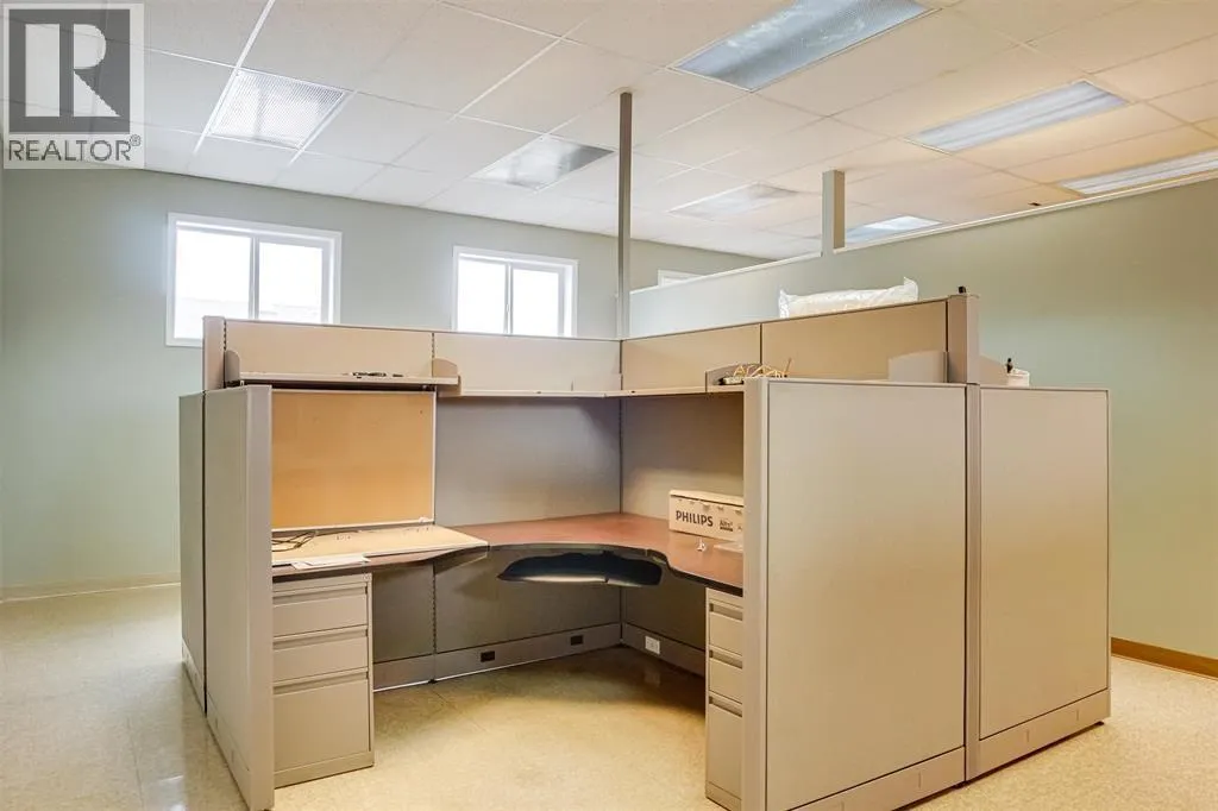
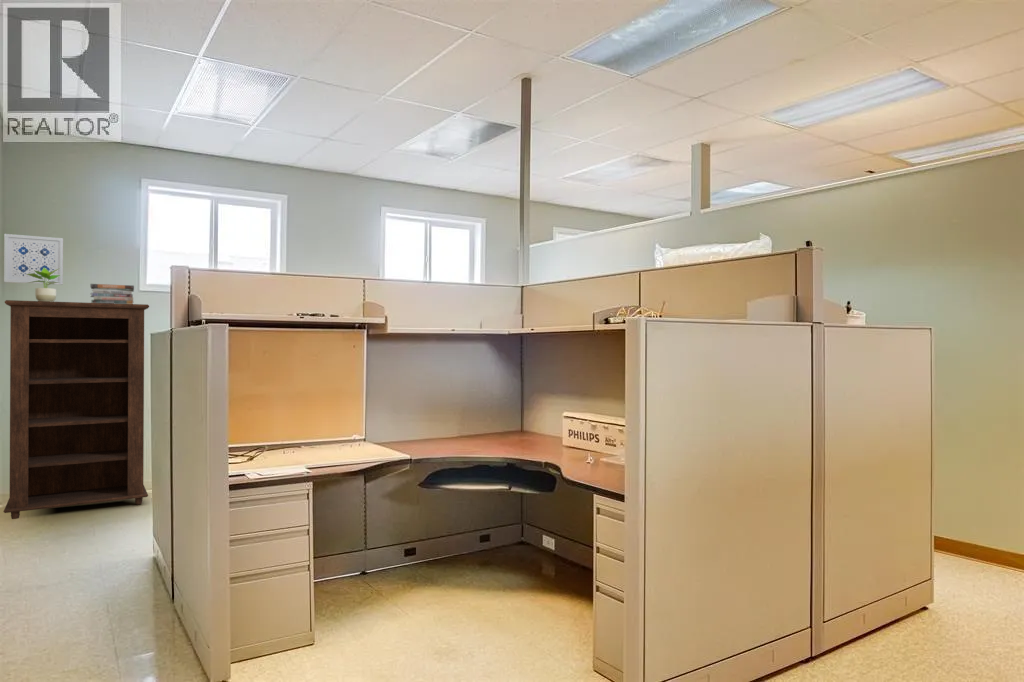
+ bookshelf [2,299,150,520]
+ book stack [89,283,135,304]
+ wall art [3,233,64,286]
+ potted plant [27,268,60,302]
